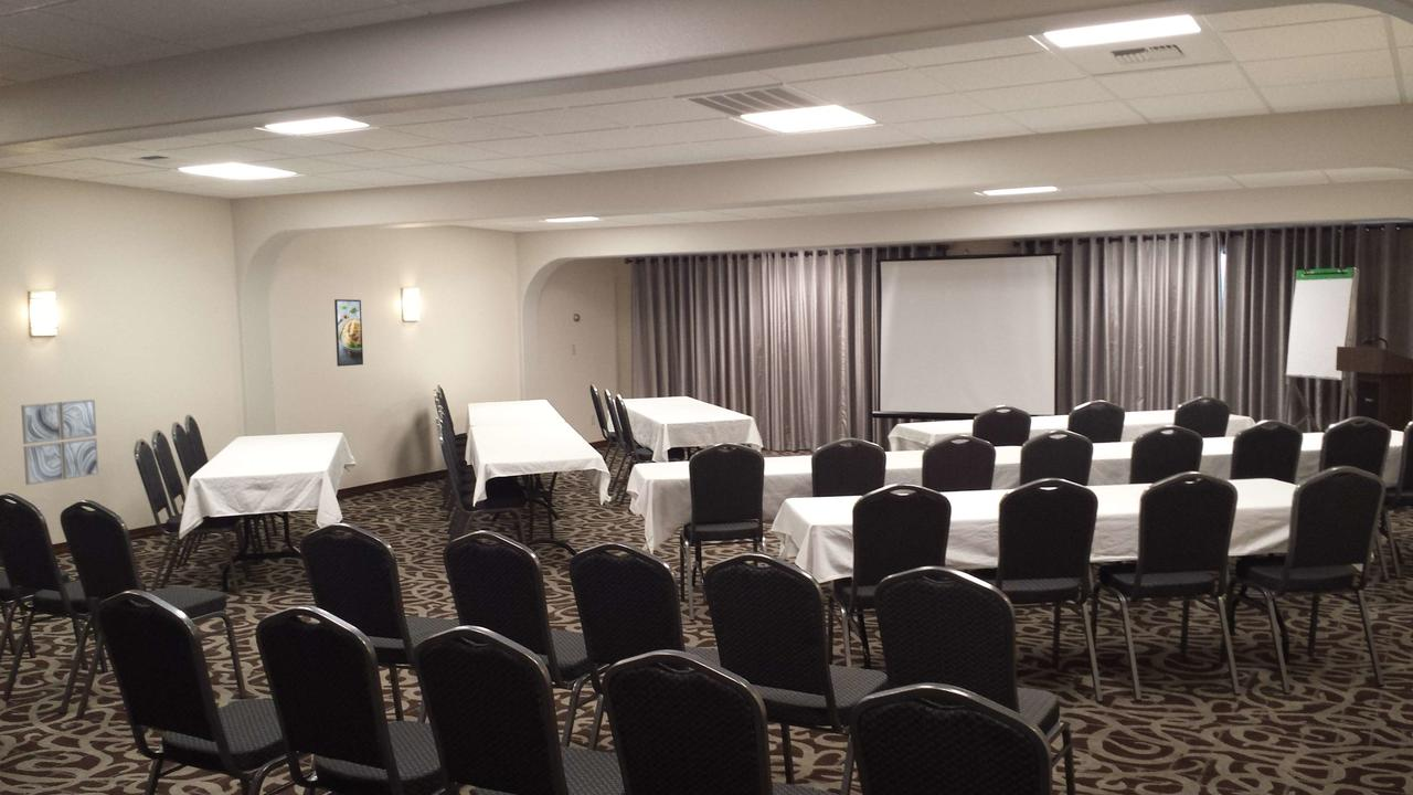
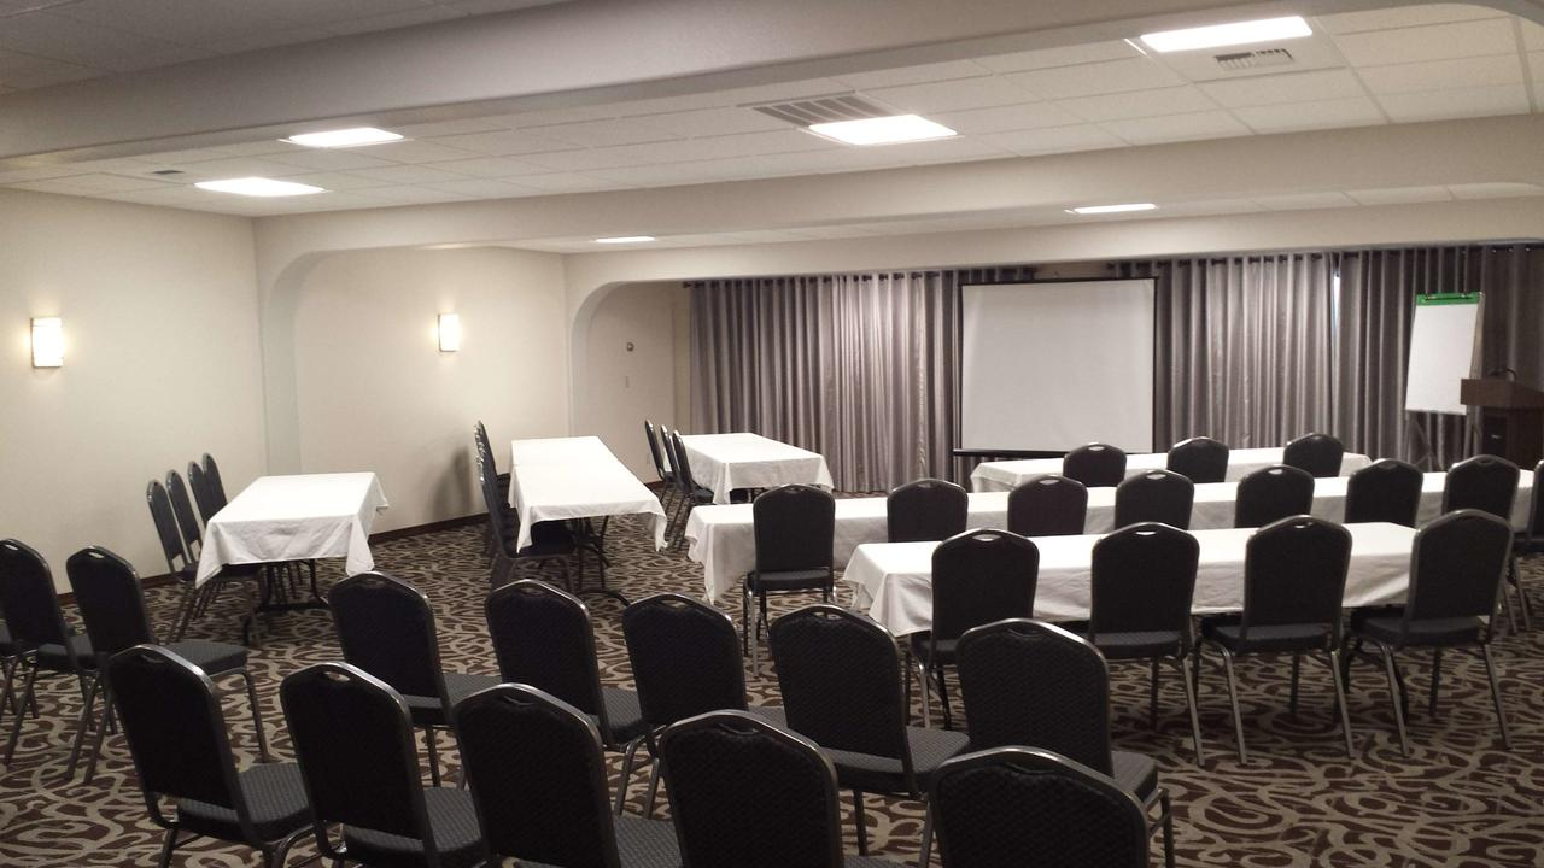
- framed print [333,298,364,368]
- wall art [20,399,99,486]
